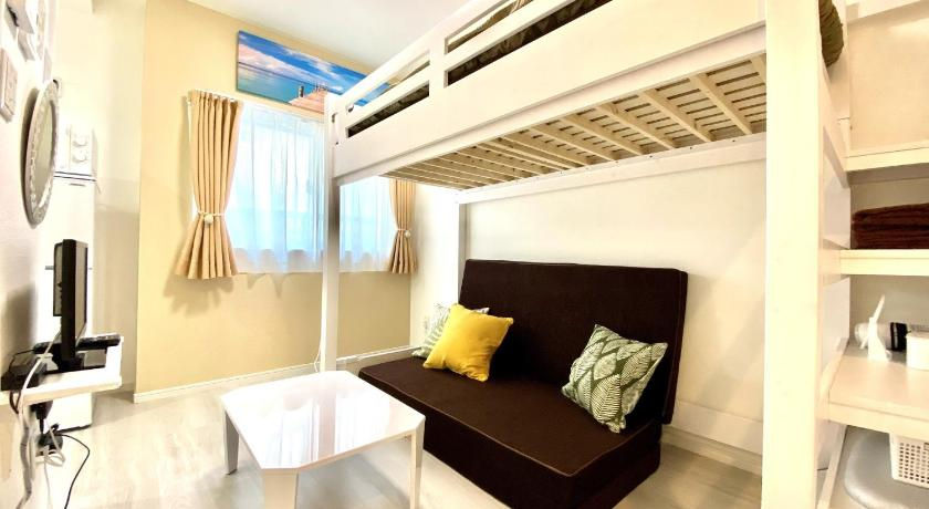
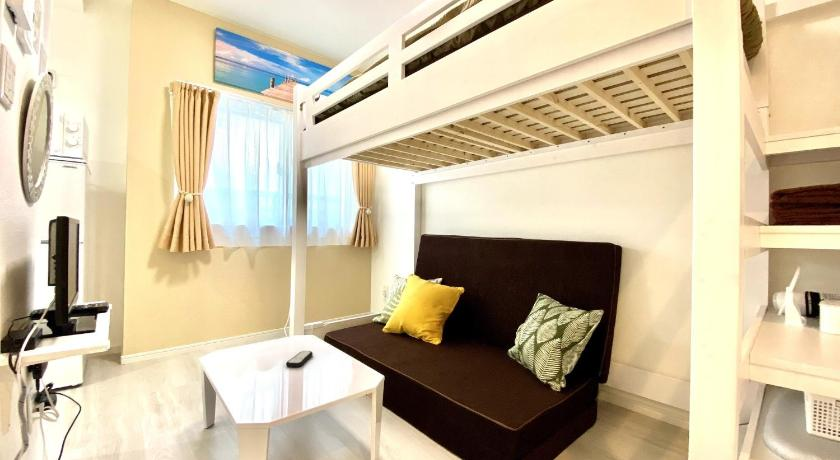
+ remote control [285,350,314,368]
